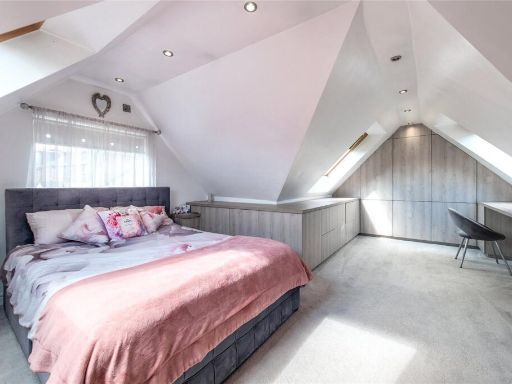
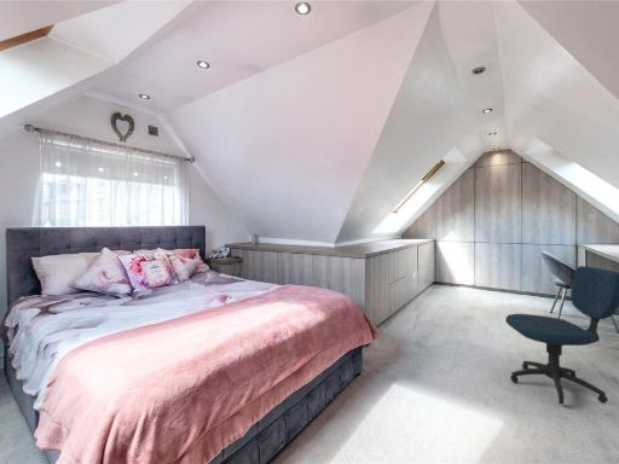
+ office chair [504,265,619,406]
